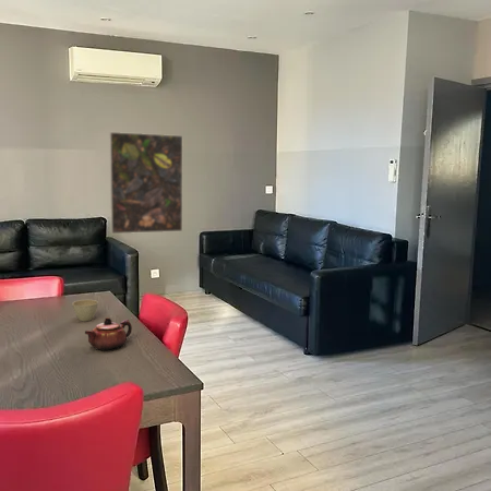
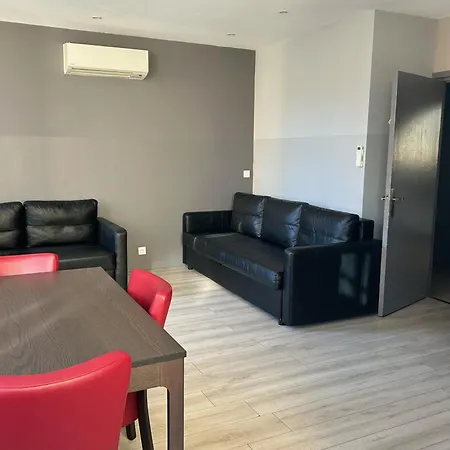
- flower pot [71,299,99,322]
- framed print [108,131,183,235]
- teapot [84,316,133,351]
